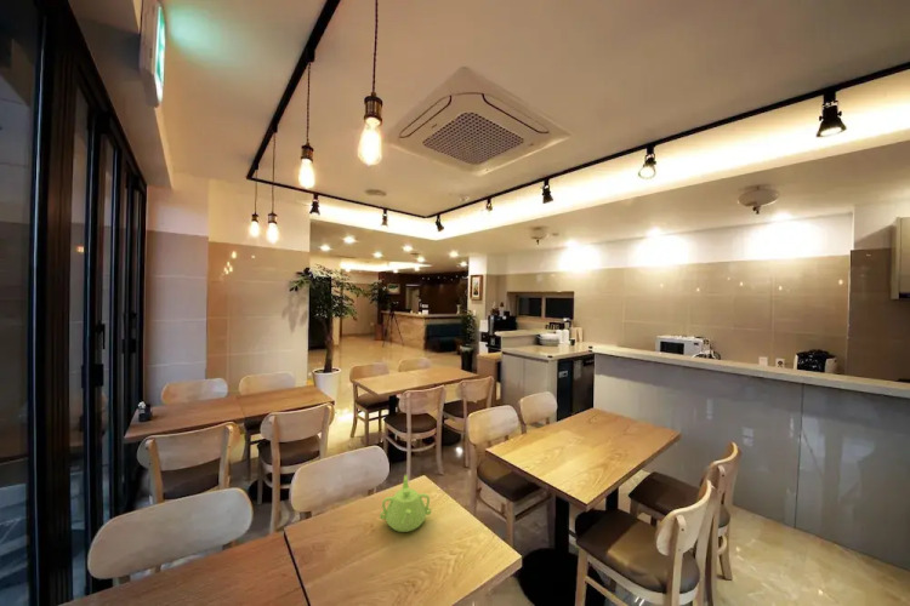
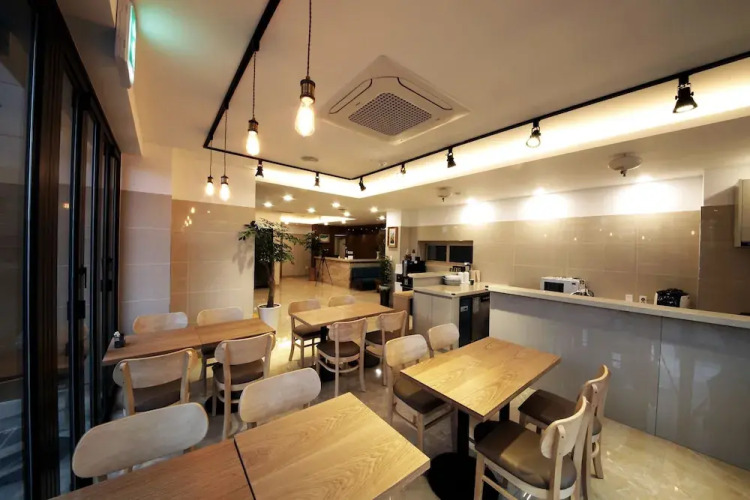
- teapot [379,474,433,533]
